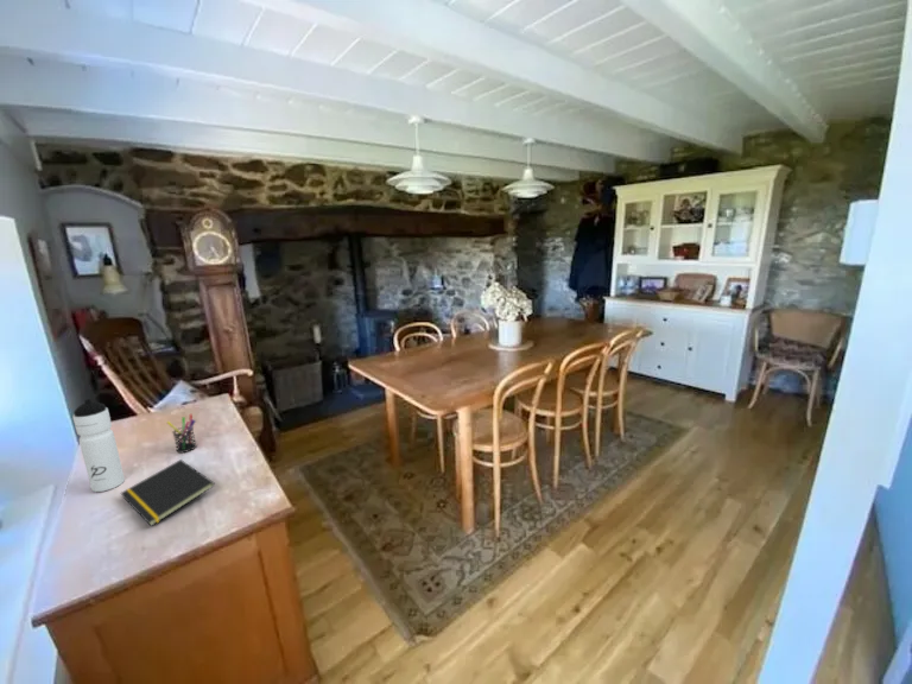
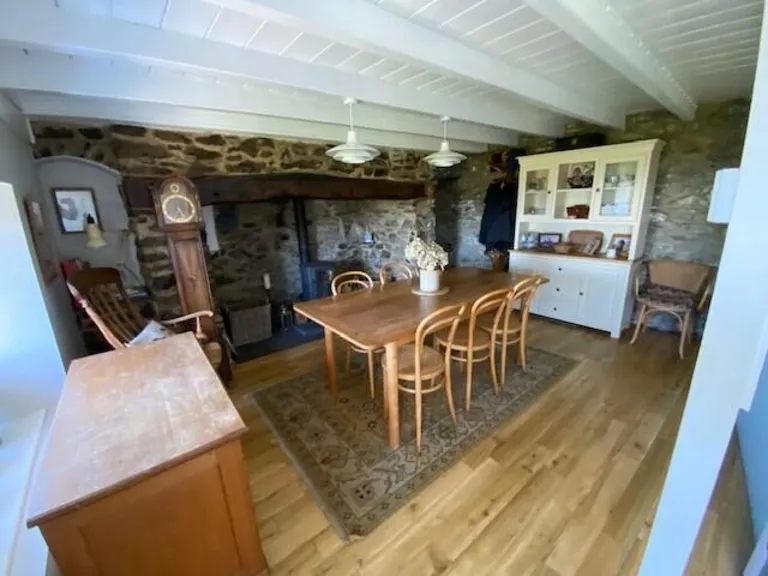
- notepad [120,458,216,527]
- water bottle [71,398,126,493]
- pen holder [165,413,198,454]
